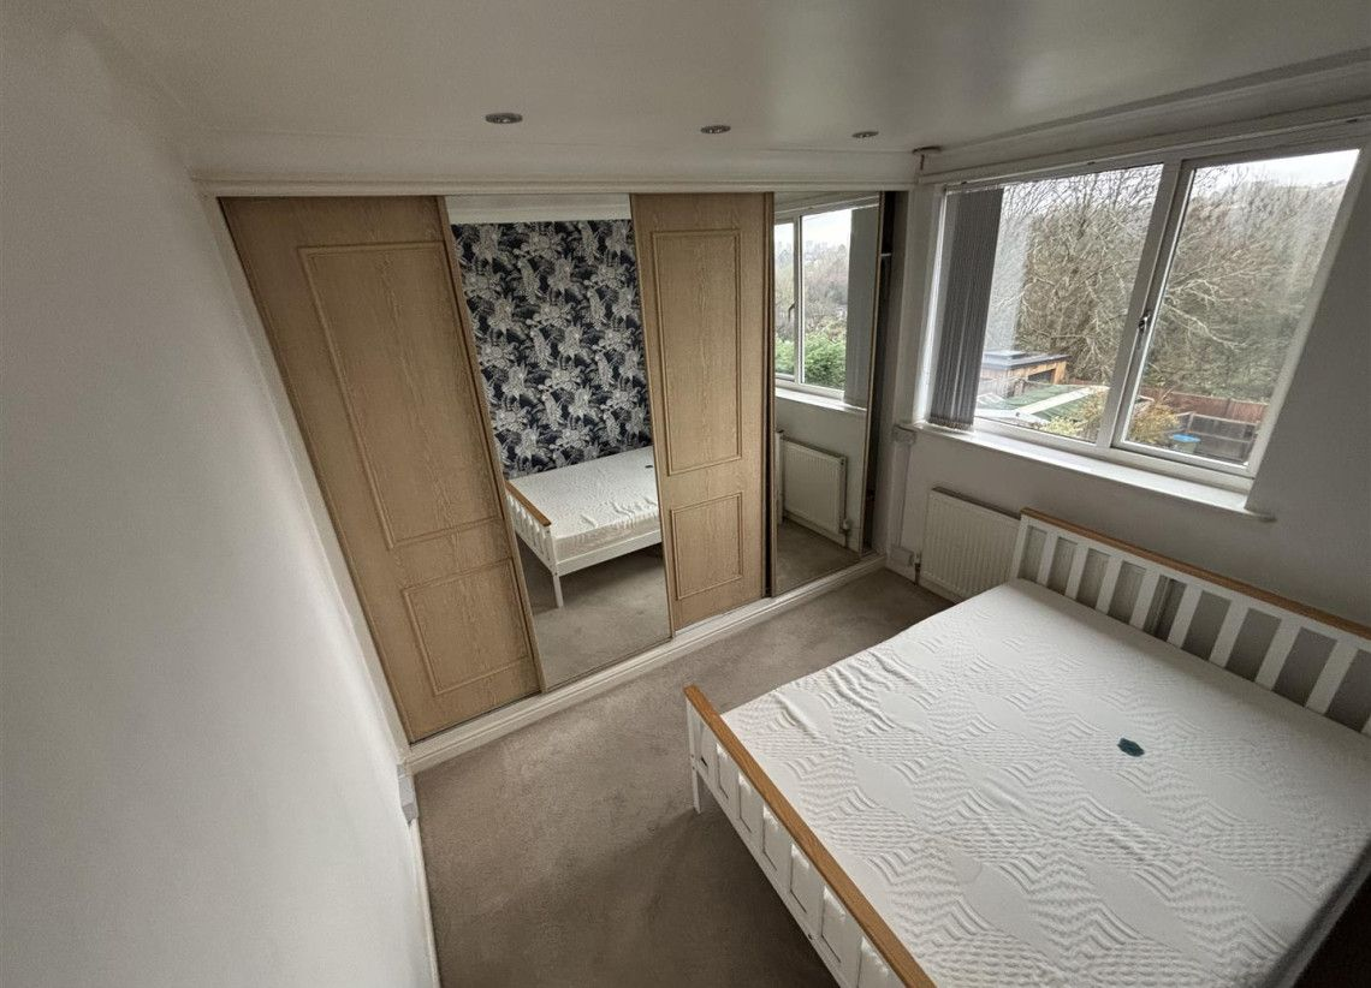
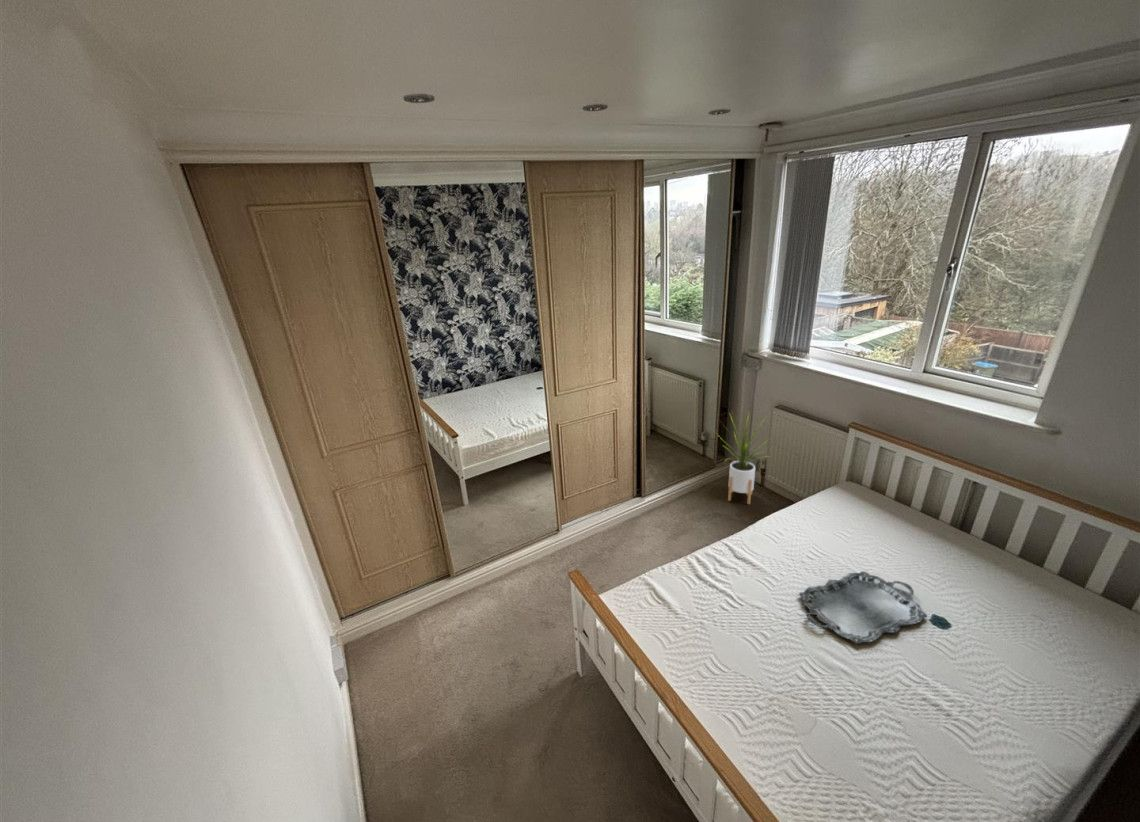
+ house plant [714,406,773,505]
+ serving tray [798,570,928,645]
